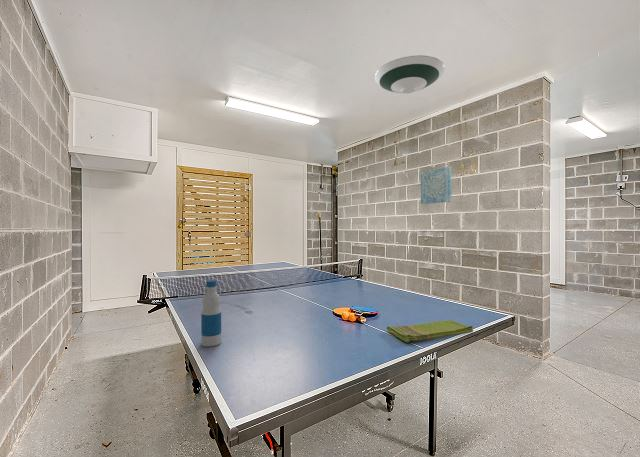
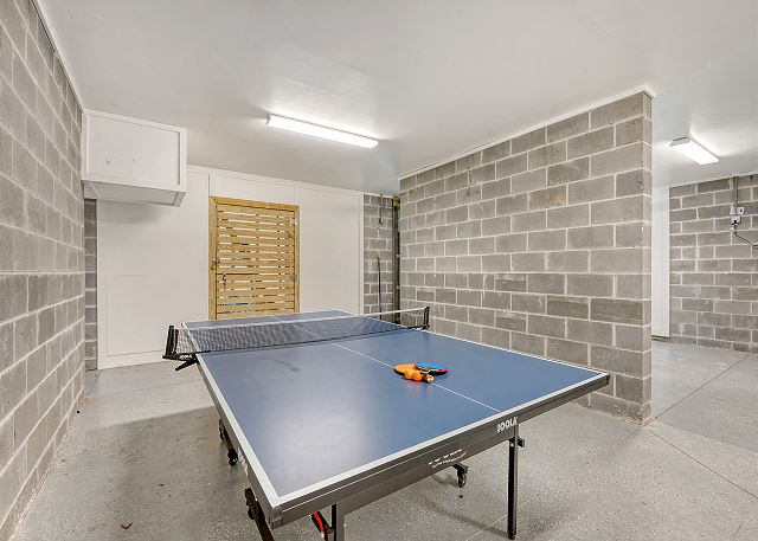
- wall art [420,166,452,205]
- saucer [374,54,446,95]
- dish towel [386,319,474,343]
- bottle [200,279,222,348]
